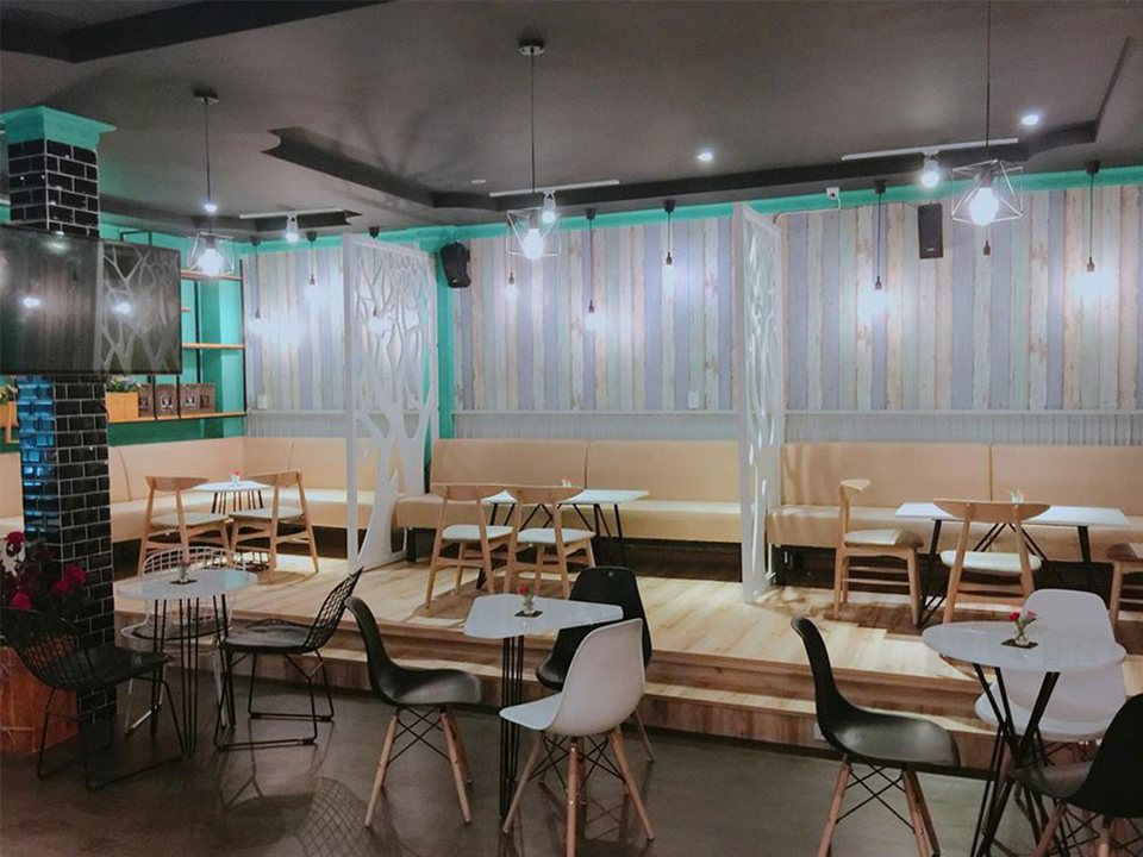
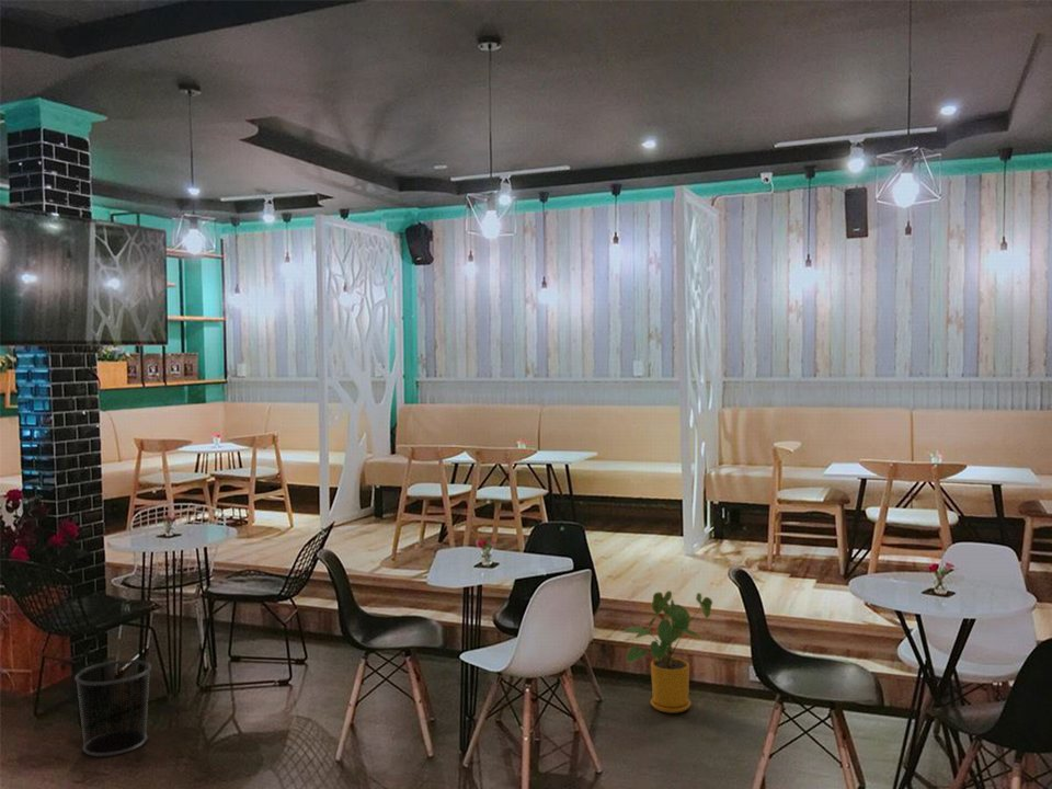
+ house plant [622,590,713,714]
+ waste bin [73,659,152,757]
